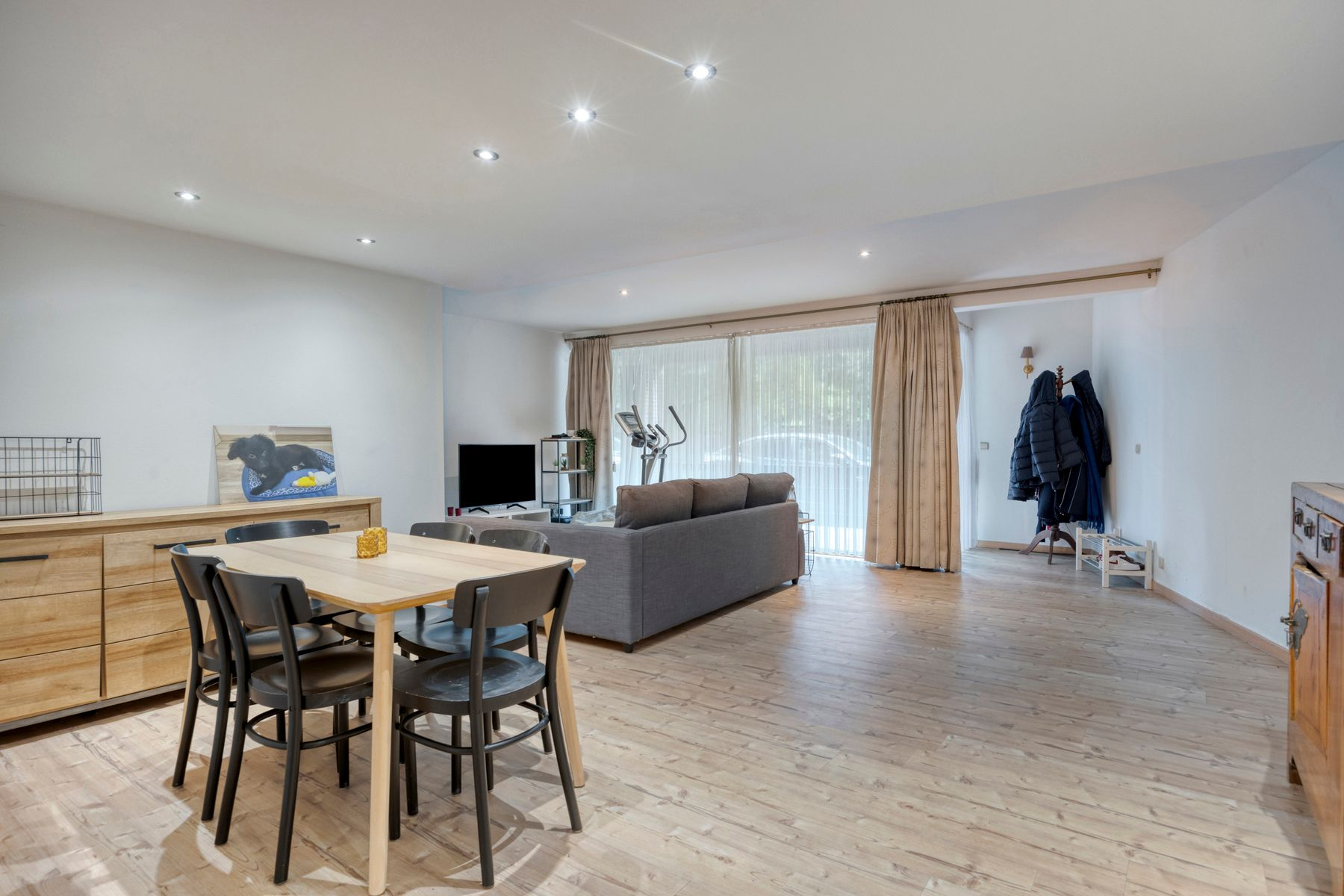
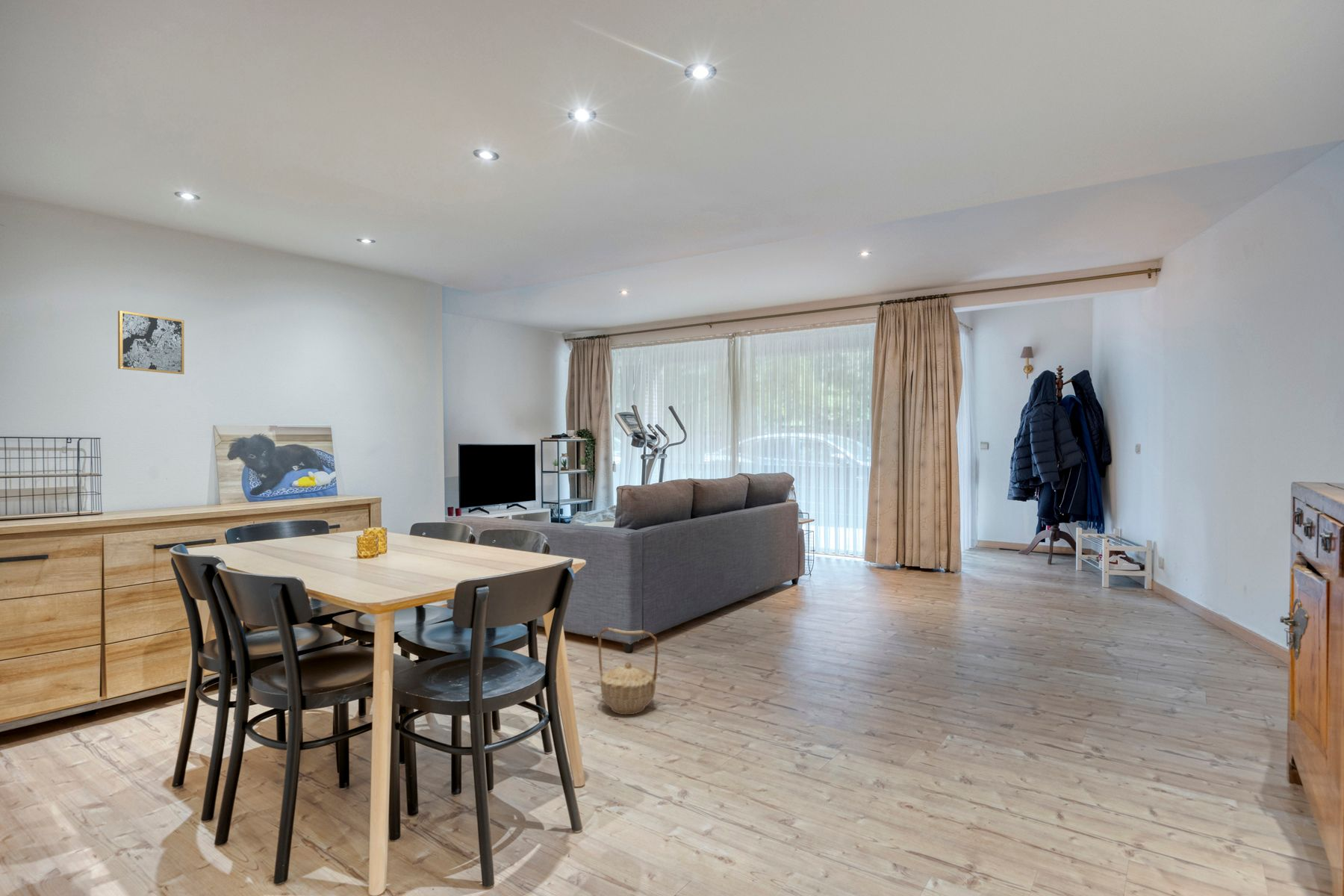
+ wall art [117,310,185,375]
+ basket [598,627,659,715]
